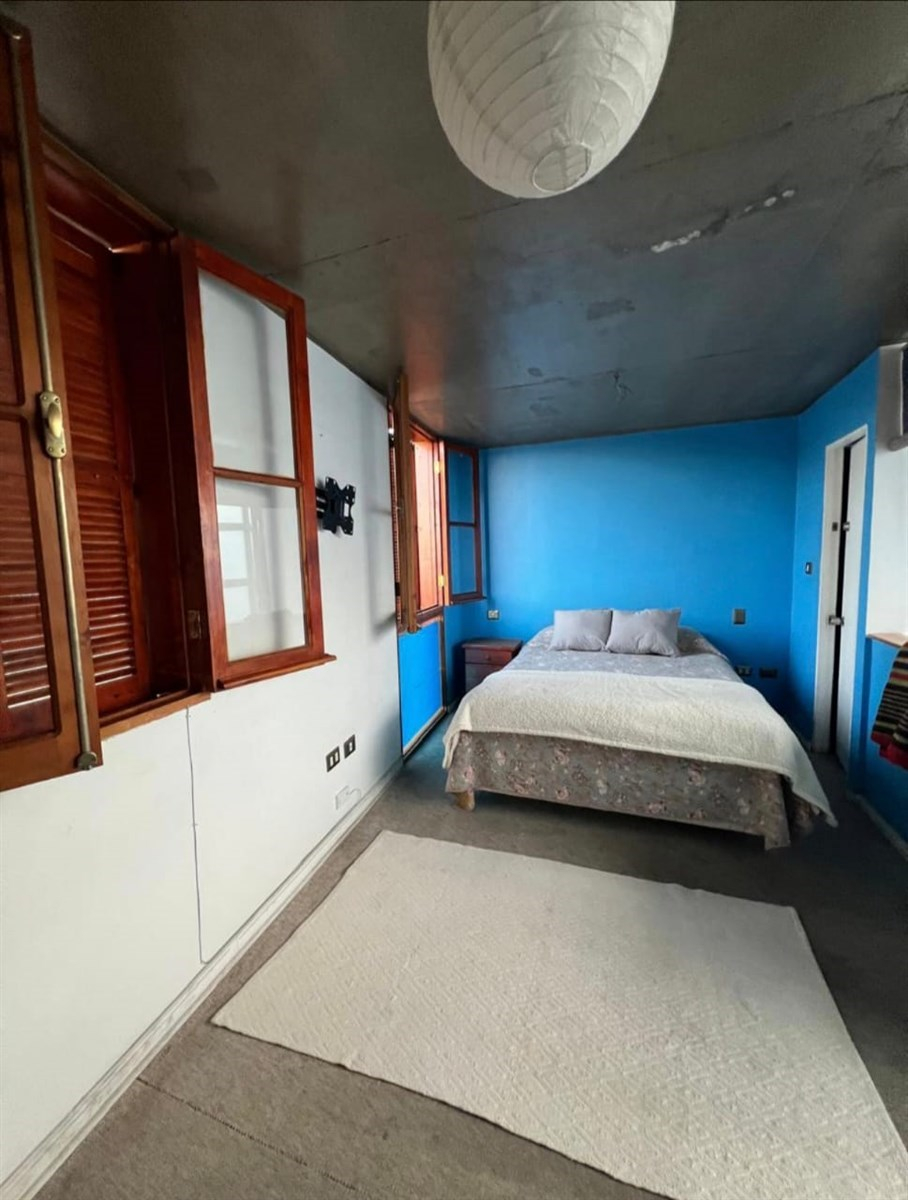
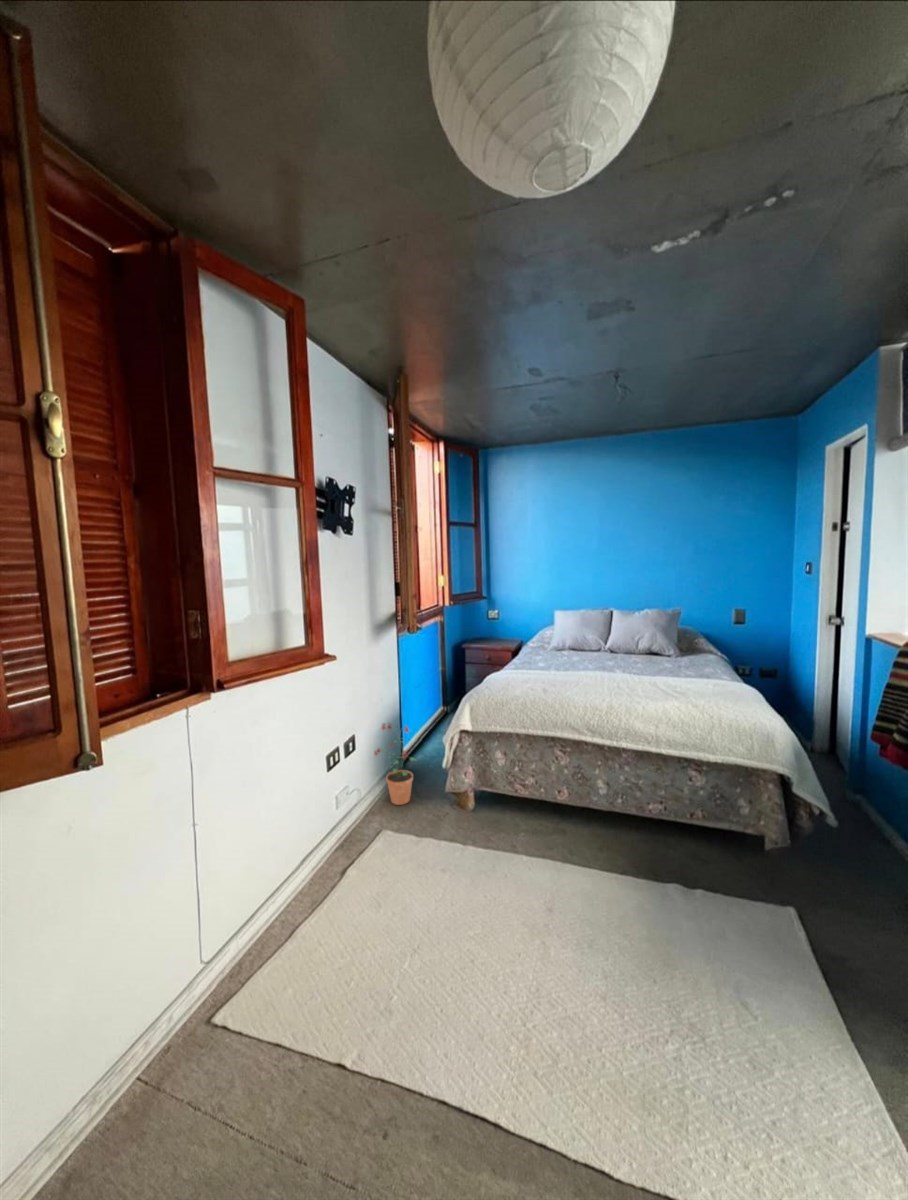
+ potted plant [373,721,418,806]
